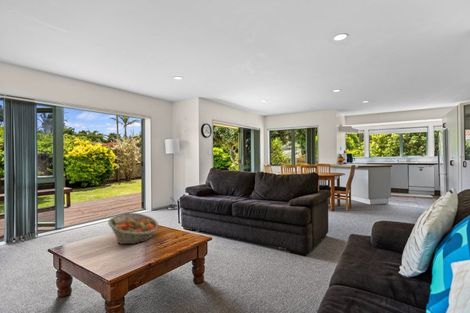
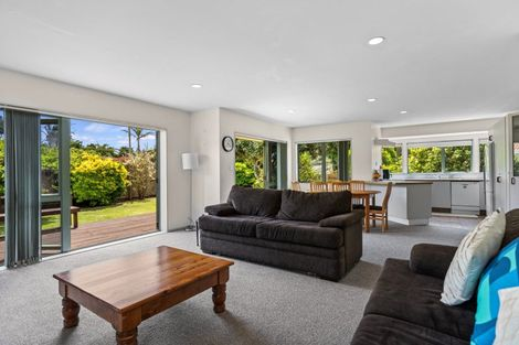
- fruit basket [107,212,159,245]
